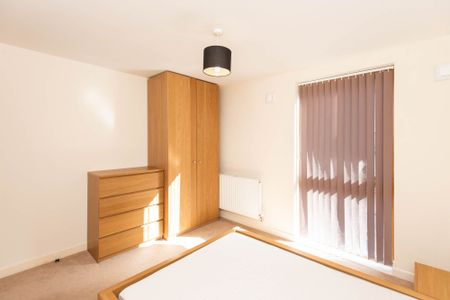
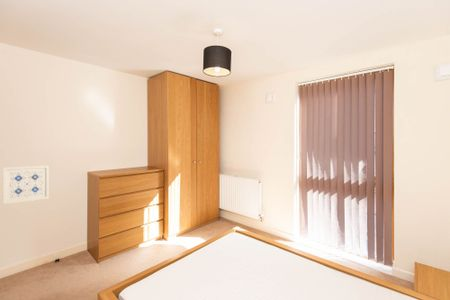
+ wall art [2,165,50,205]
